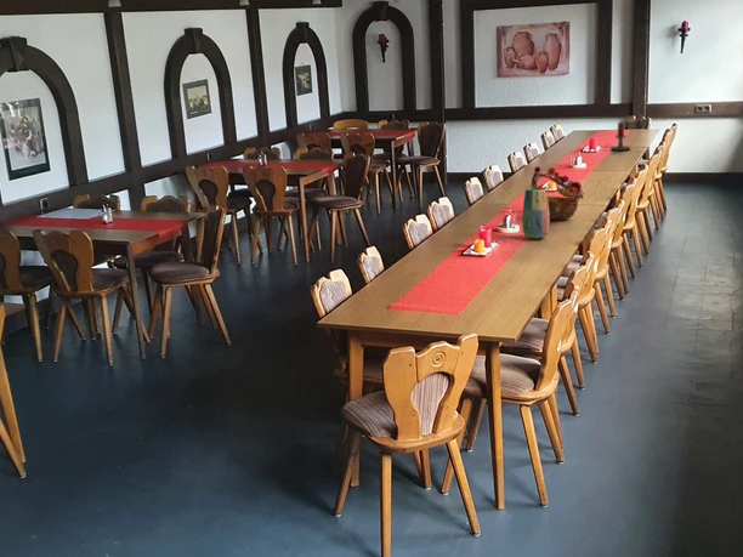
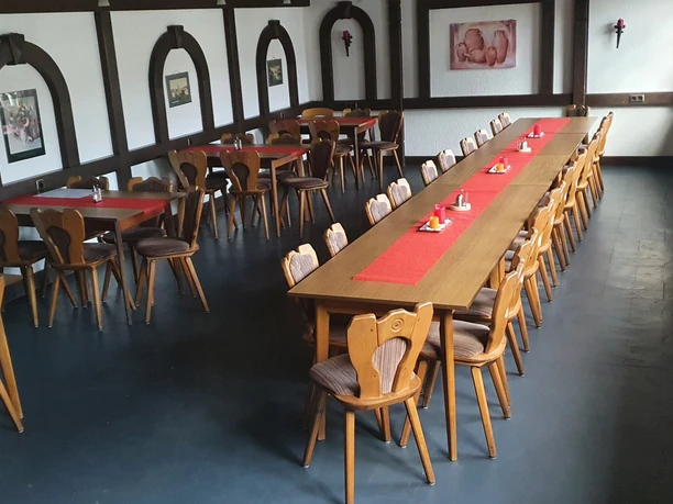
- vase [521,186,551,240]
- candle holder [603,121,631,152]
- flower arrangement [531,165,585,221]
